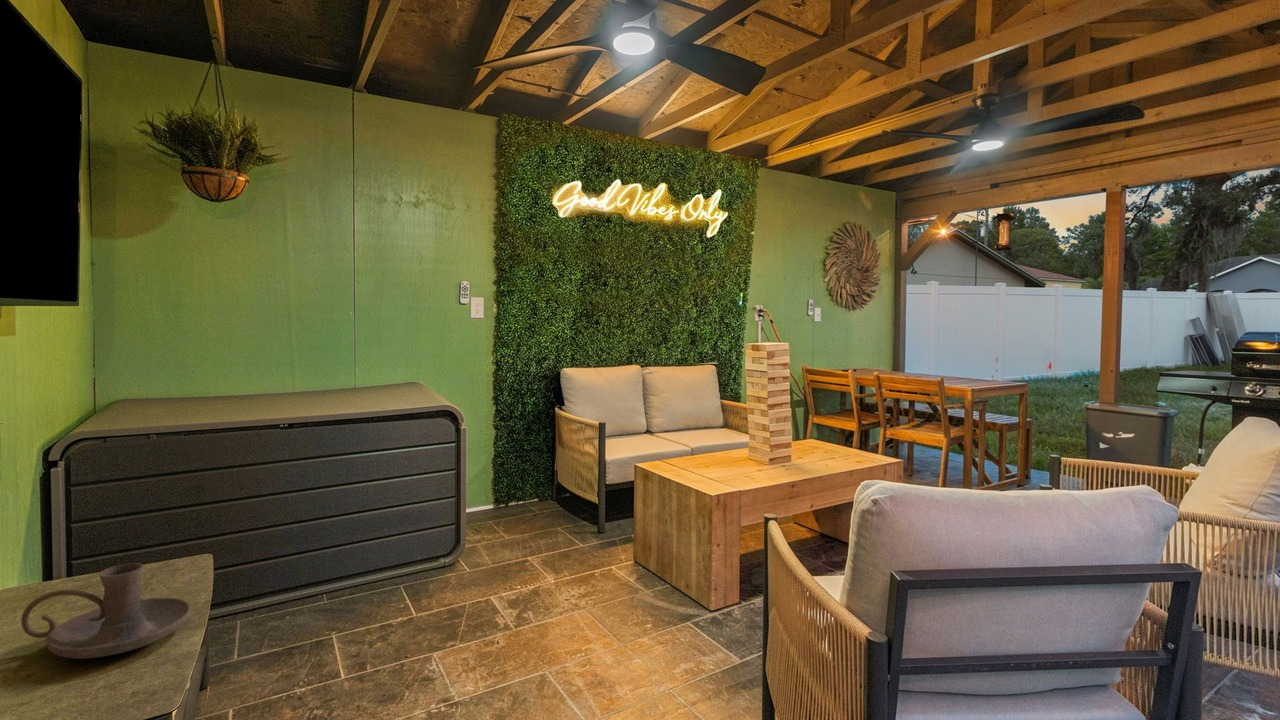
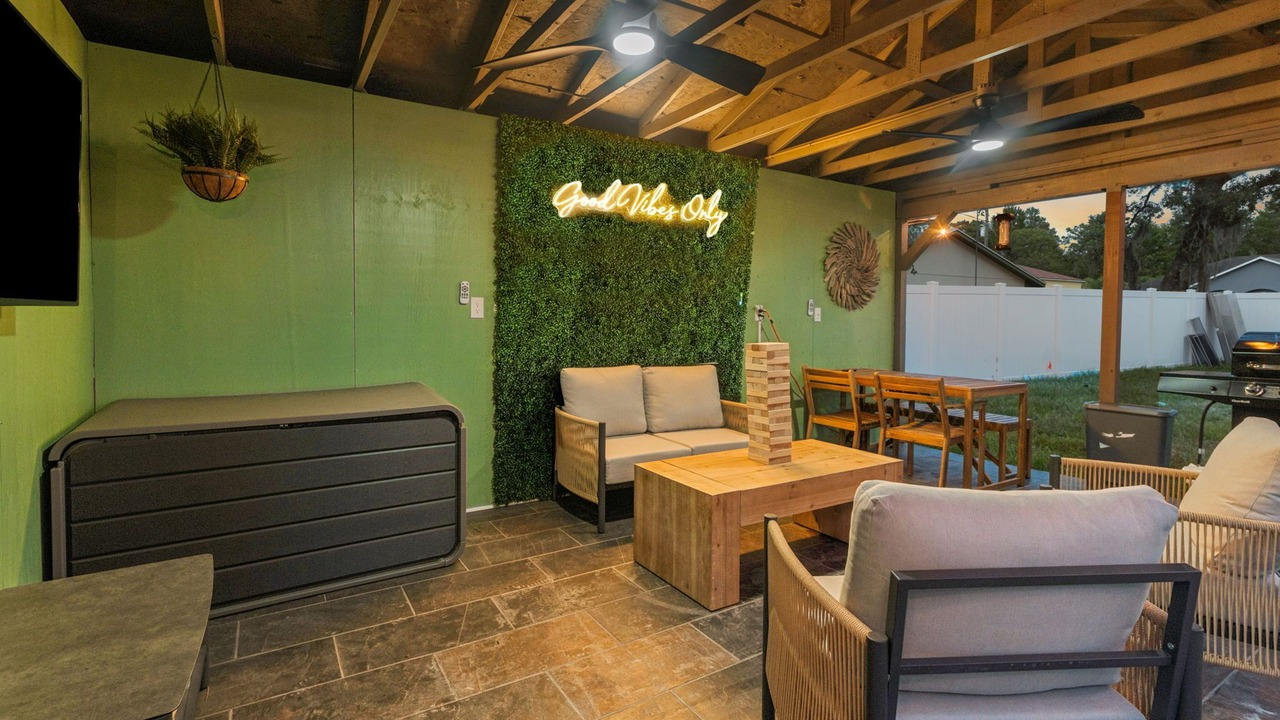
- candle holder [20,562,192,660]
